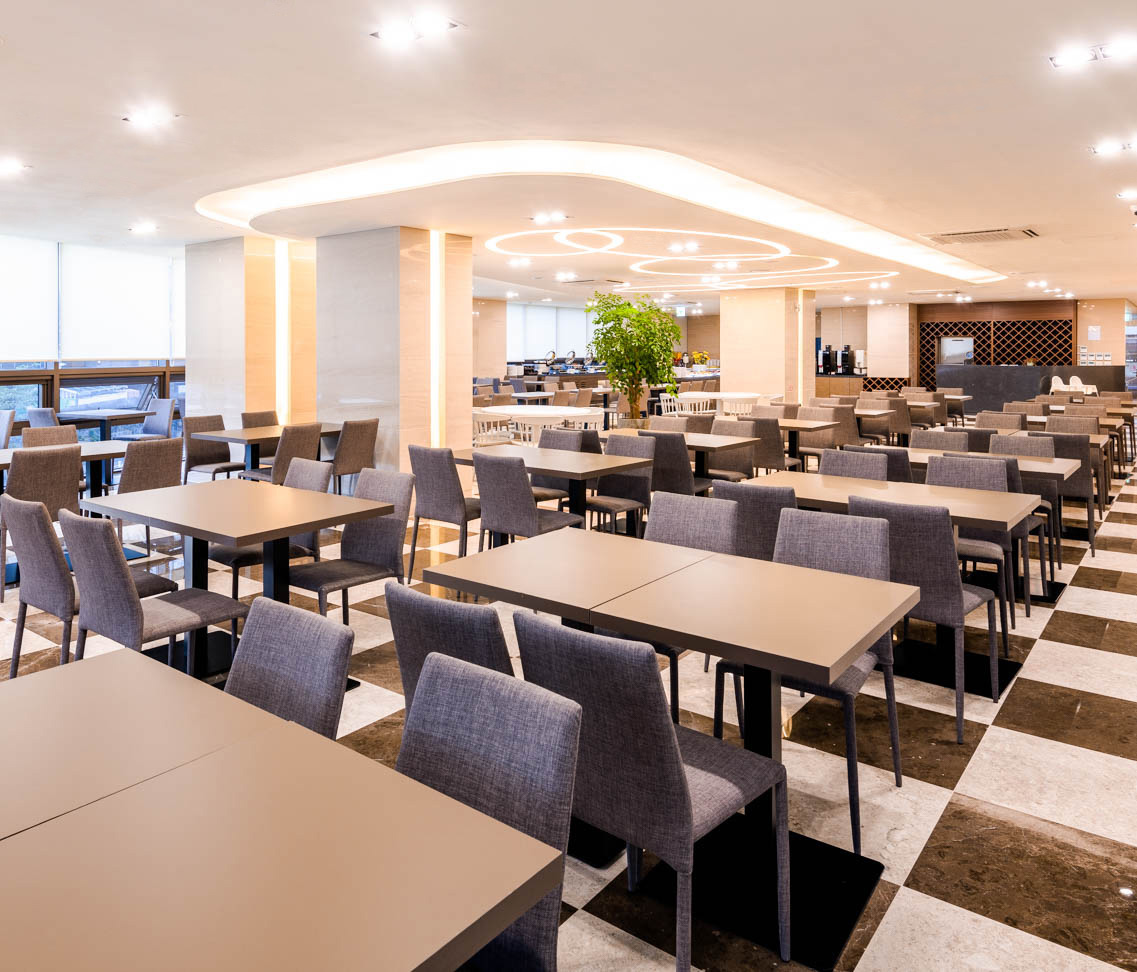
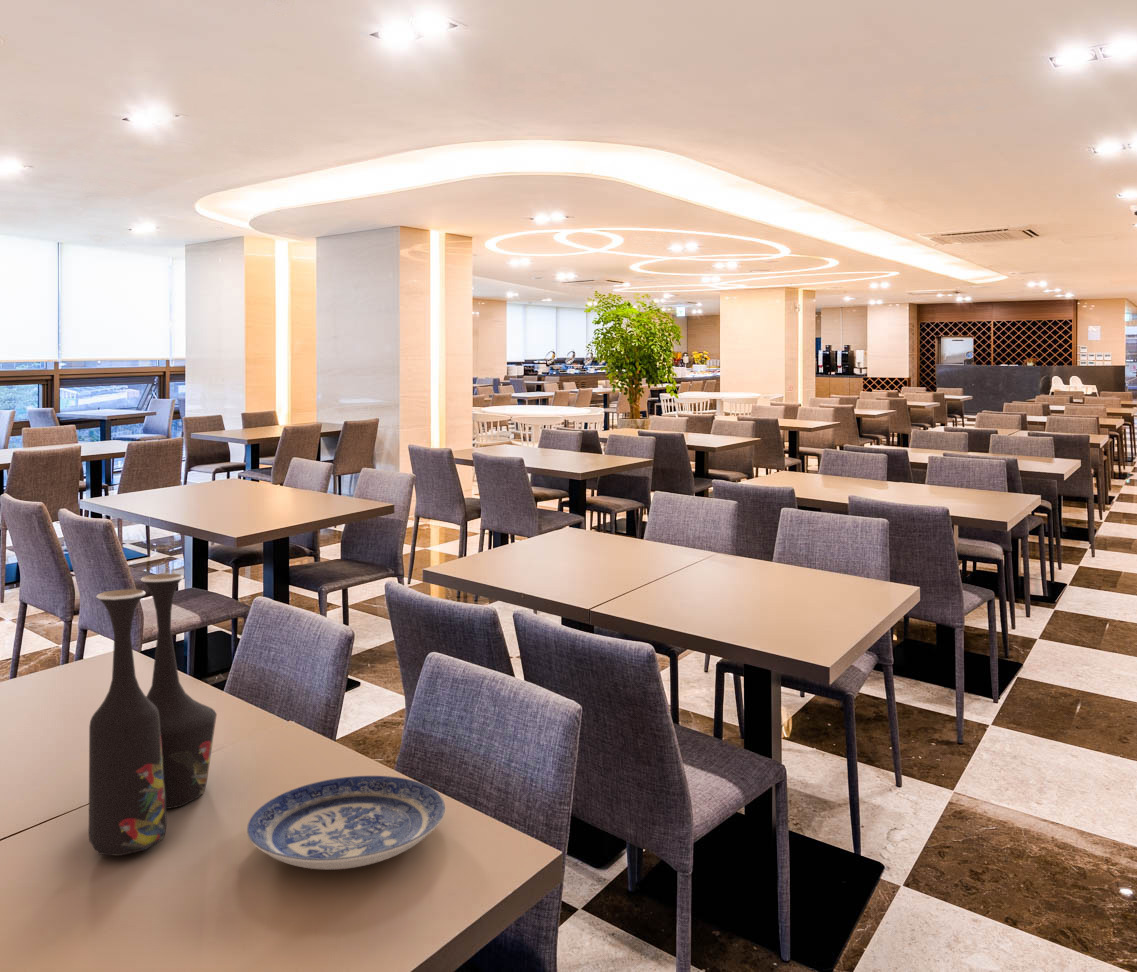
+ vase [88,573,218,857]
+ plate [246,775,446,870]
